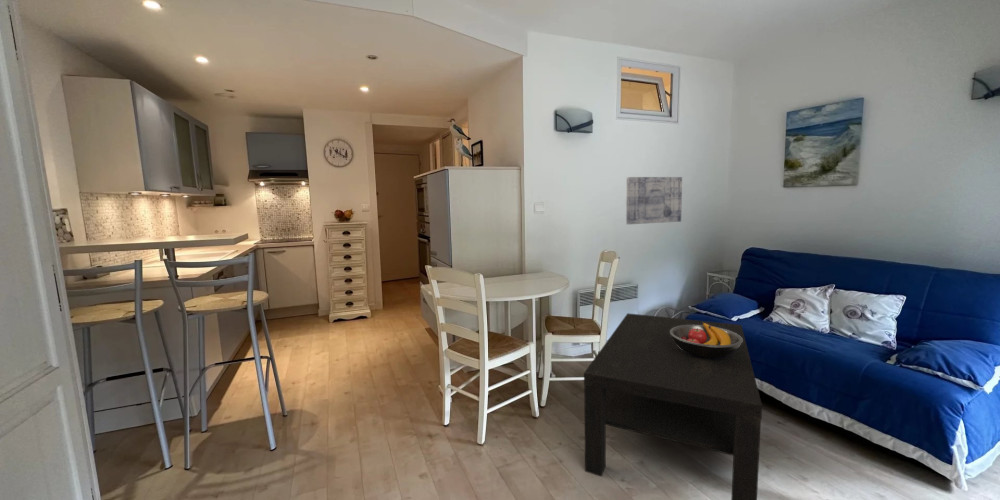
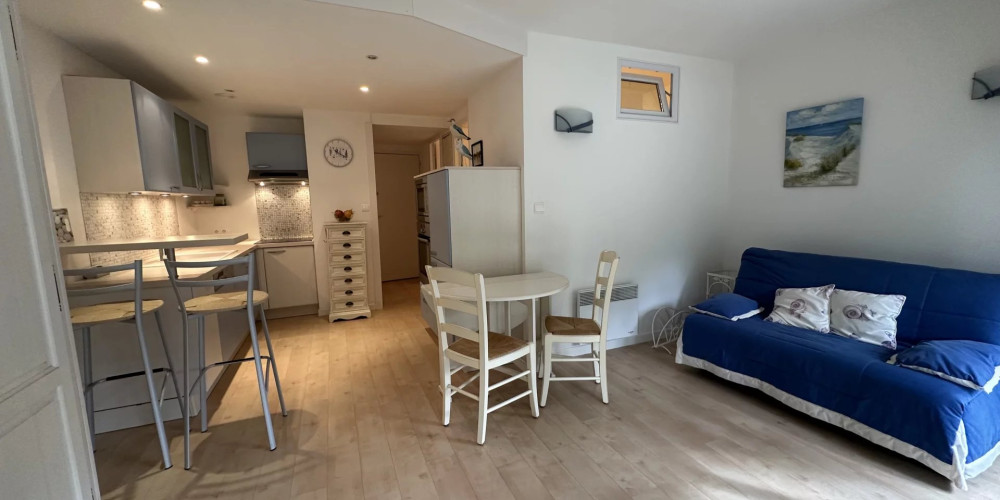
- coffee table [583,312,763,500]
- wall art [625,176,683,225]
- fruit bowl [670,322,743,358]
